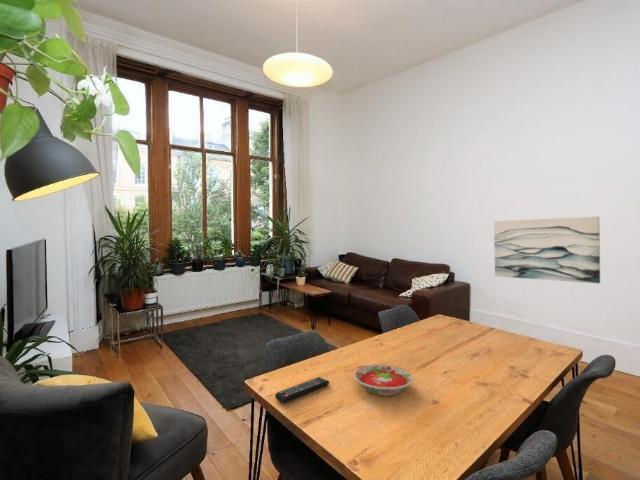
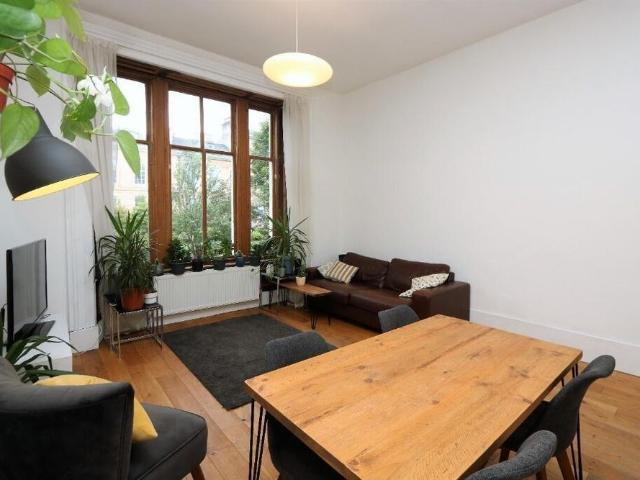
- bowl [353,364,415,396]
- wall art [493,216,601,284]
- remote control [274,376,331,403]
